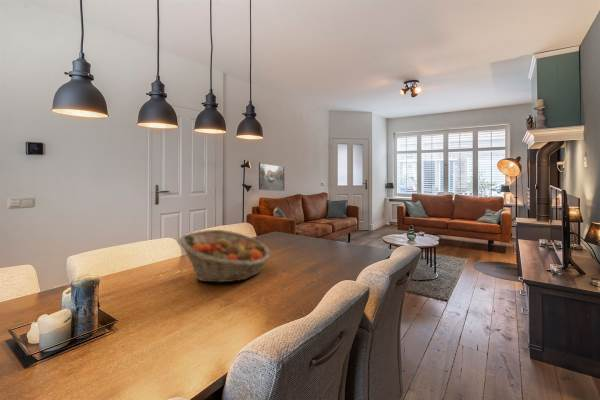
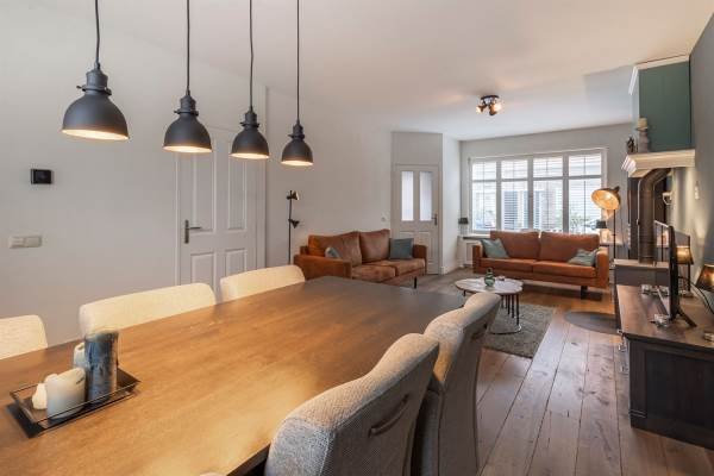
- fruit basket [178,229,272,283]
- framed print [258,161,285,192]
